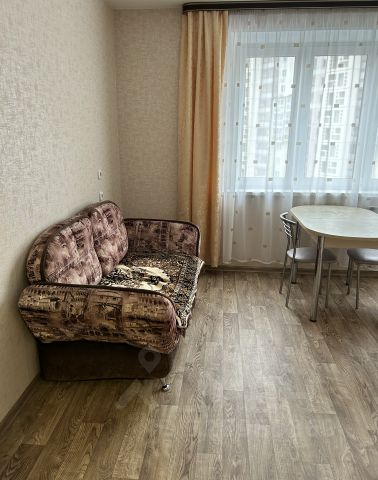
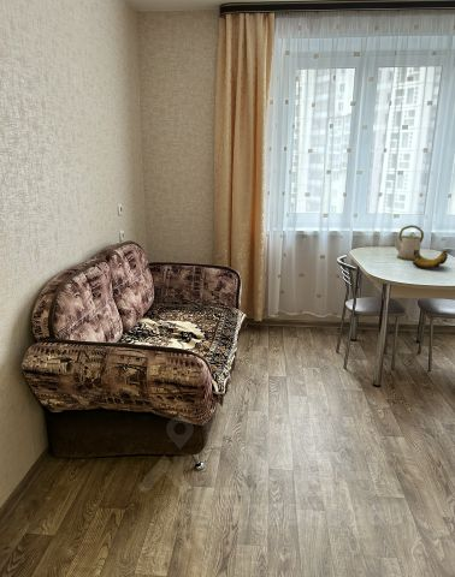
+ banana bunch [412,250,449,270]
+ kettle [392,224,425,261]
